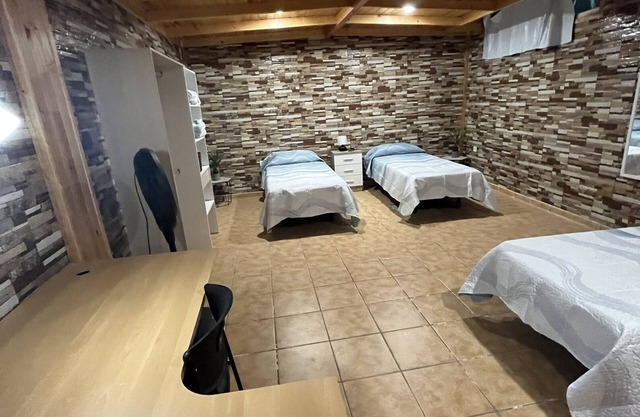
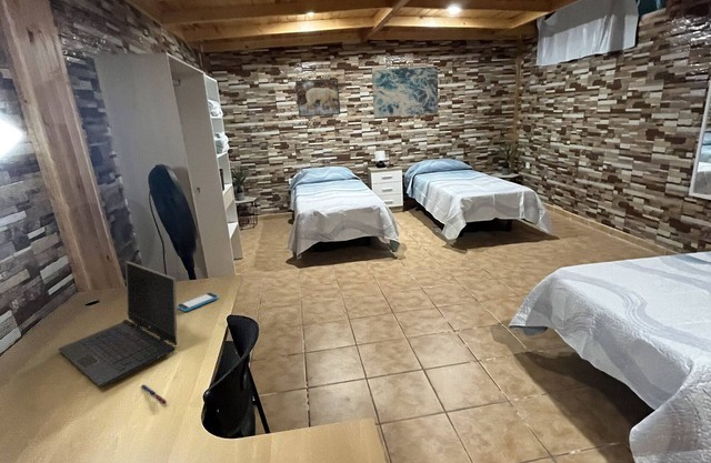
+ laptop computer [57,260,178,387]
+ pen [140,383,168,405]
+ smartphone [177,291,219,312]
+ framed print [294,78,341,118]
+ wall art [371,66,439,119]
